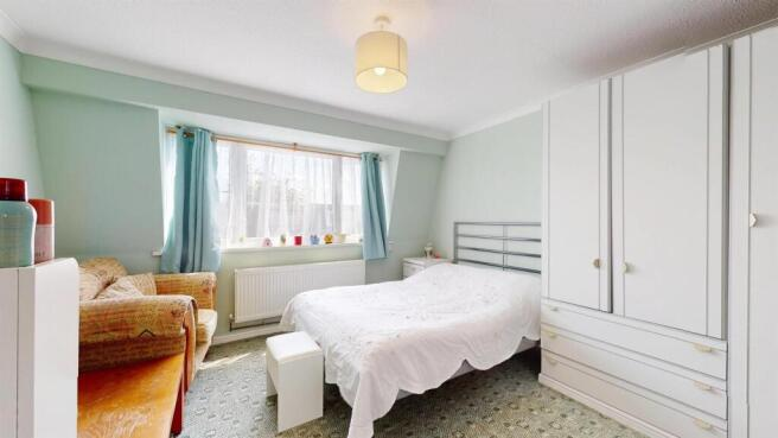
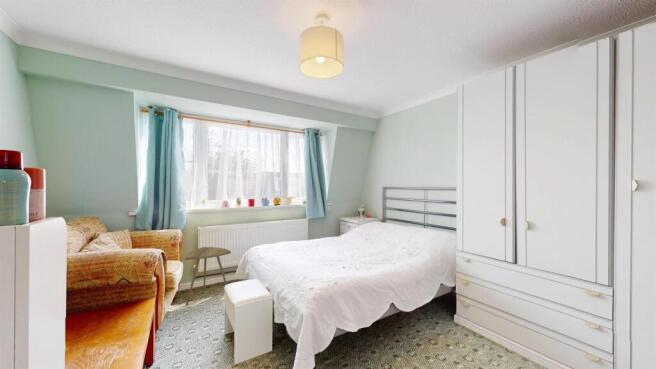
+ side table [184,246,232,306]
